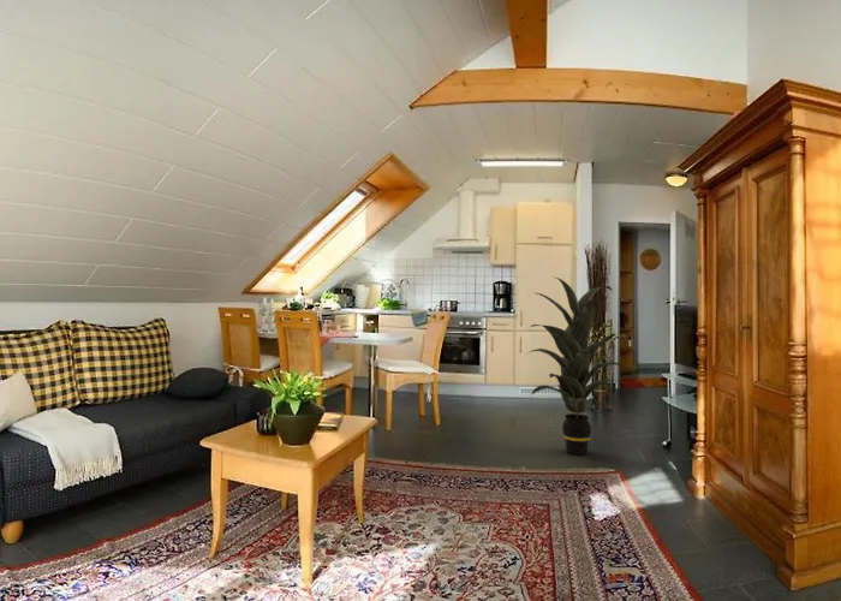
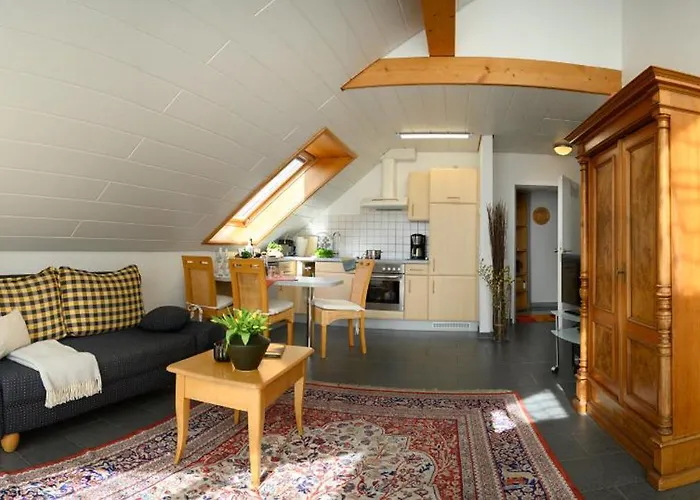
- indoor plant [524,275,633,457]
